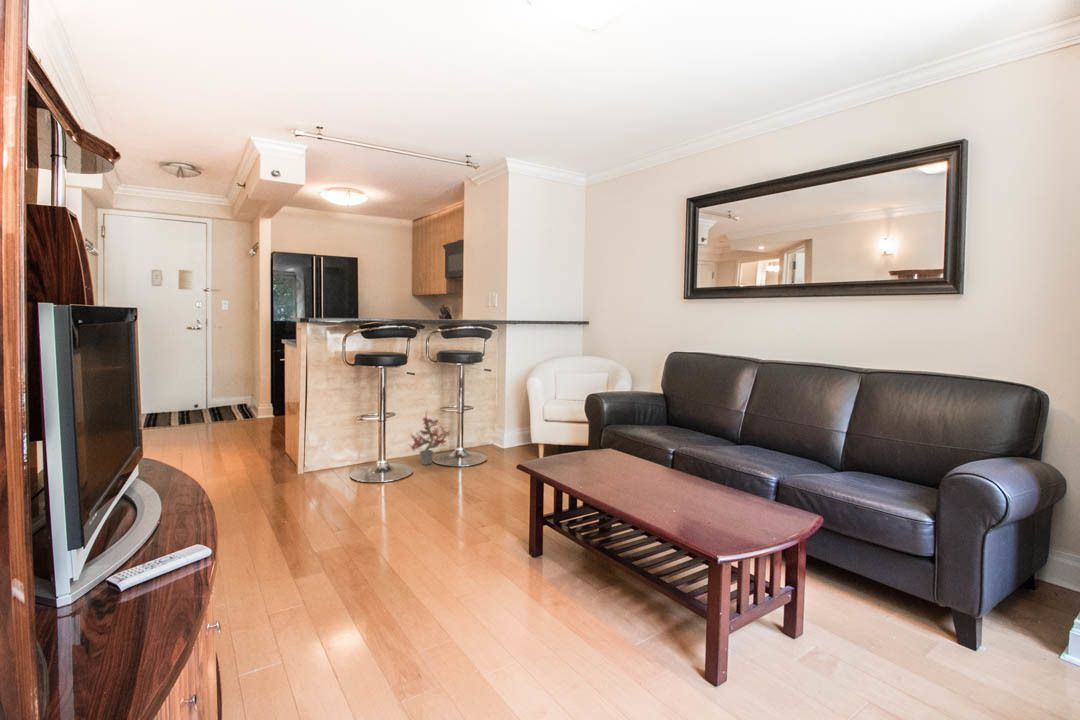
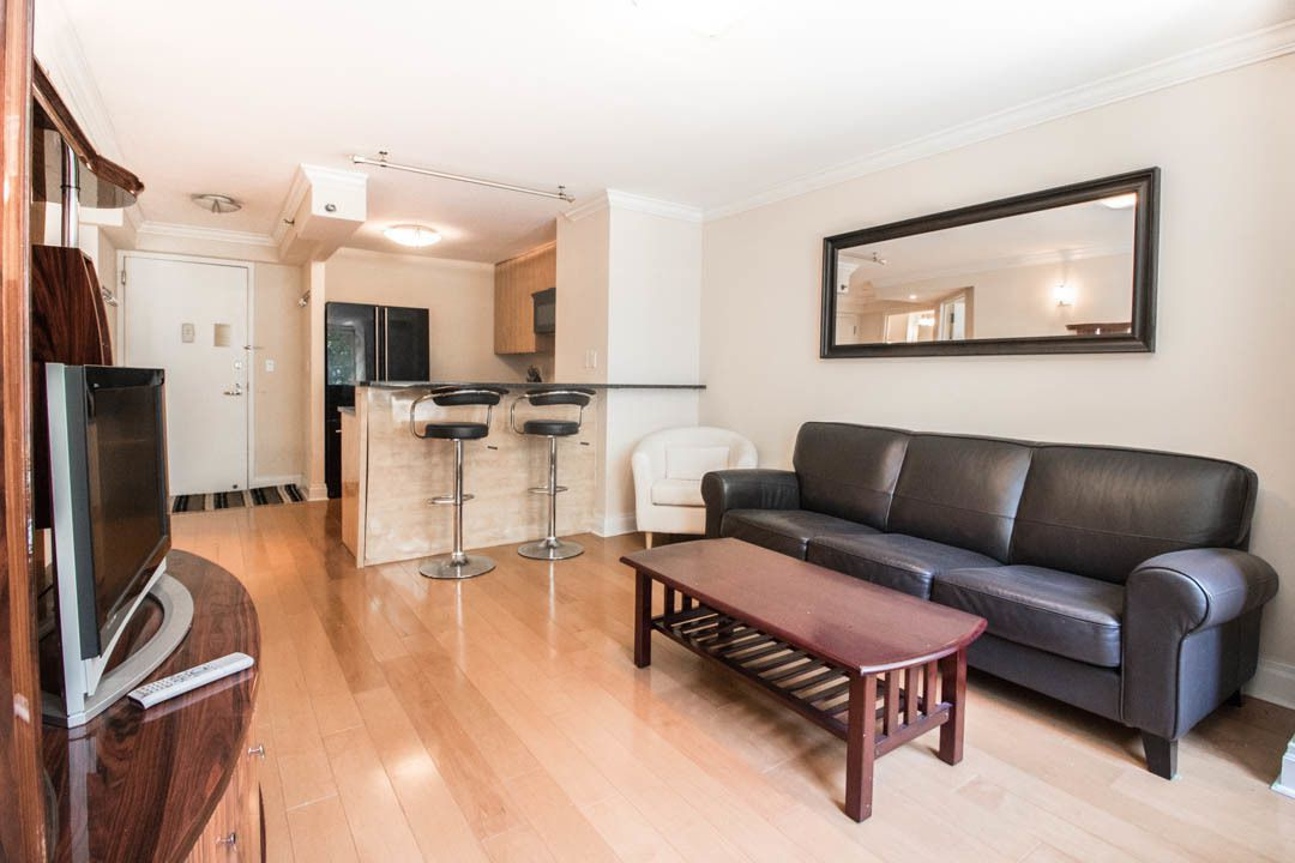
- potted plant [406,407,451,466]
